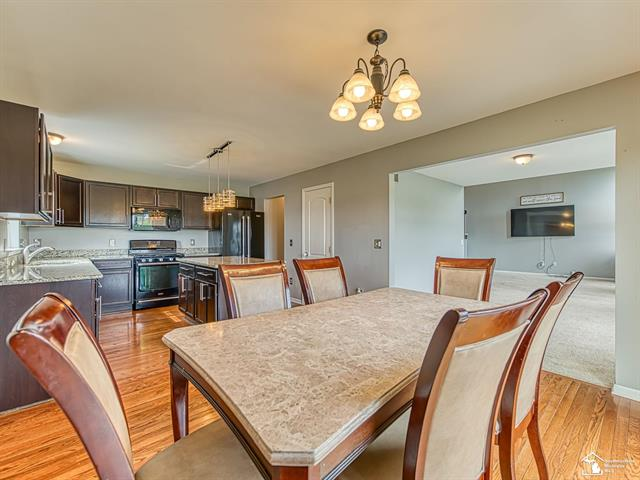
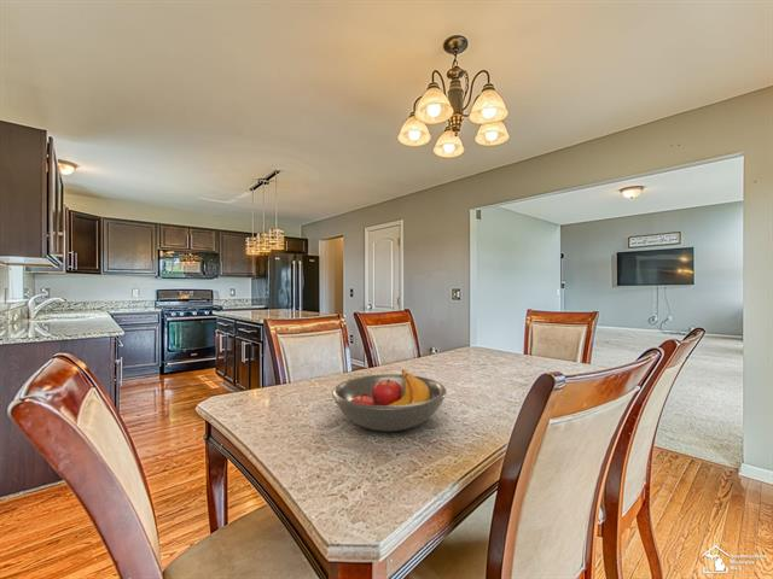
+ fruit bowl [331,369,448,432]
